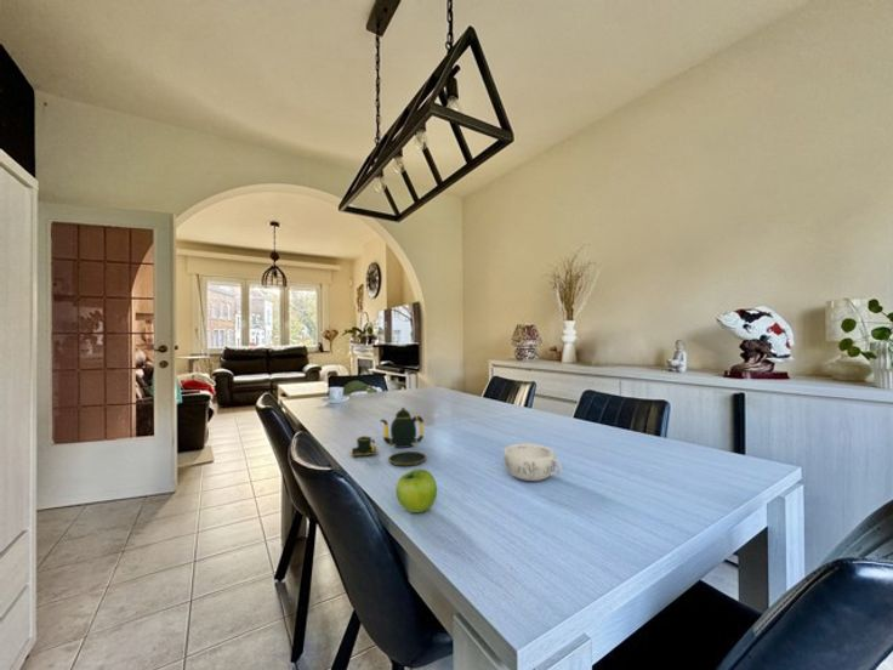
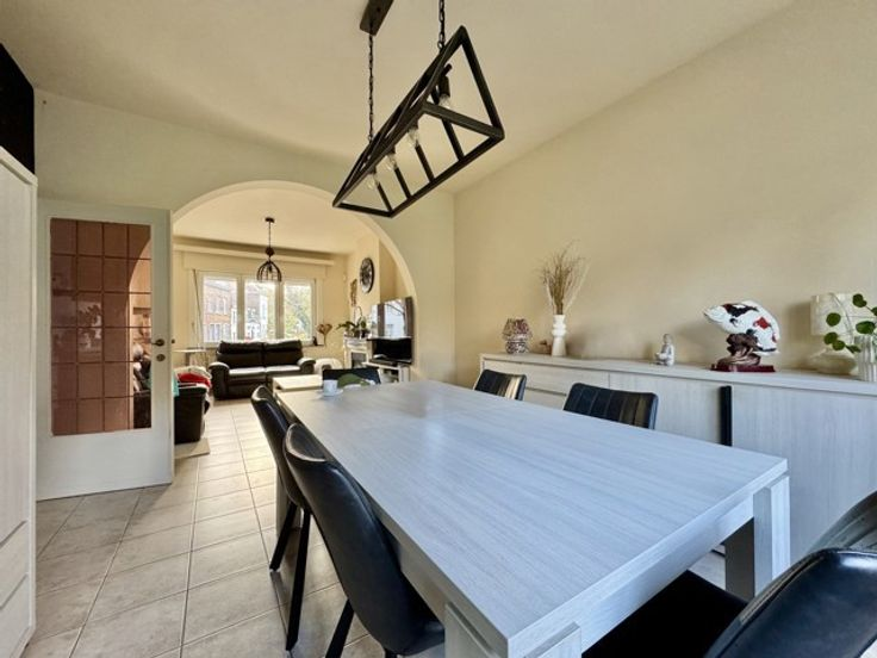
- decorative bowl [502,443,563,482]
- teapot [351,405,427,467]
- fruit [394,467,438,513]
